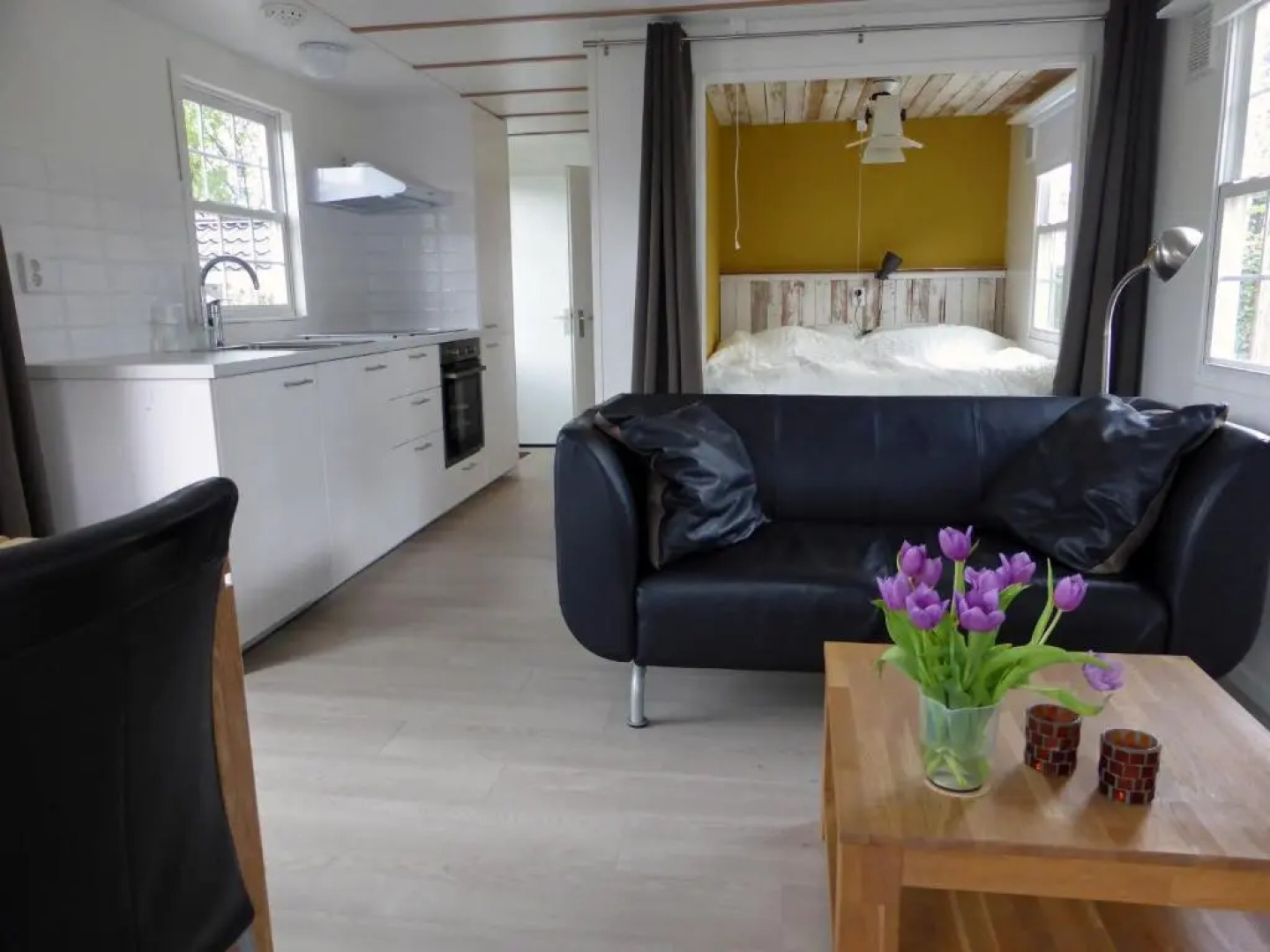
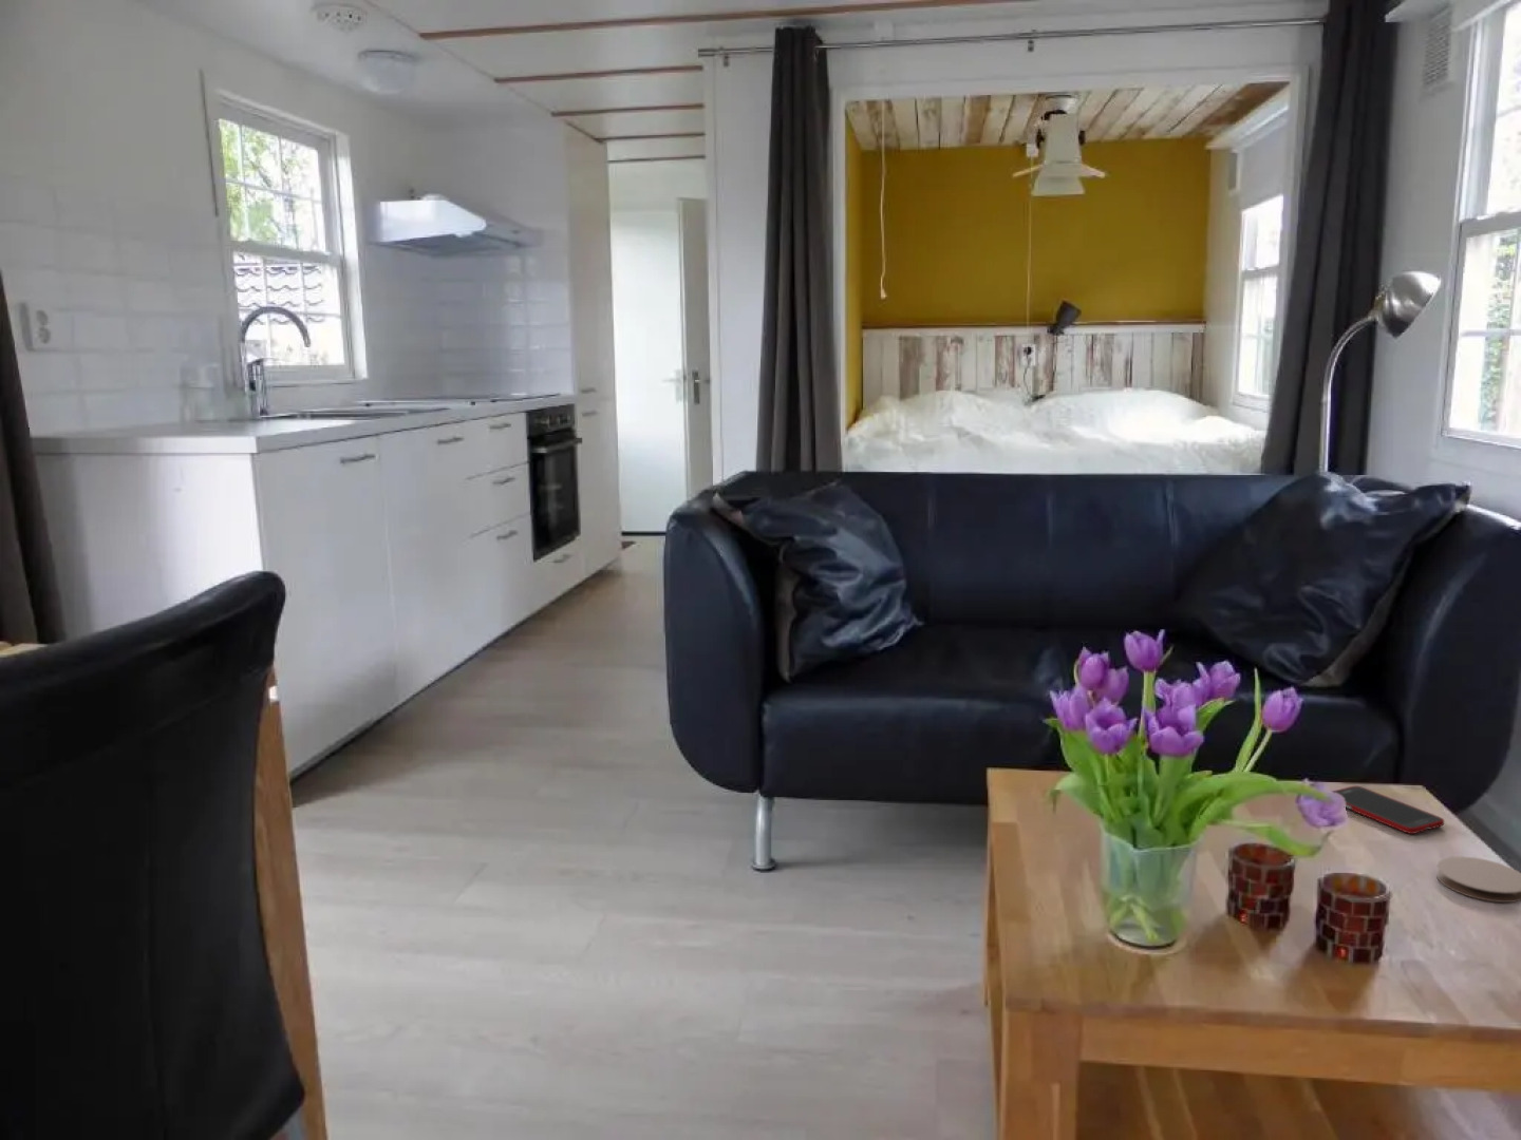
+ cell phone [1332,786,1446,835]
+ coaster [1436,856,1521,904]
